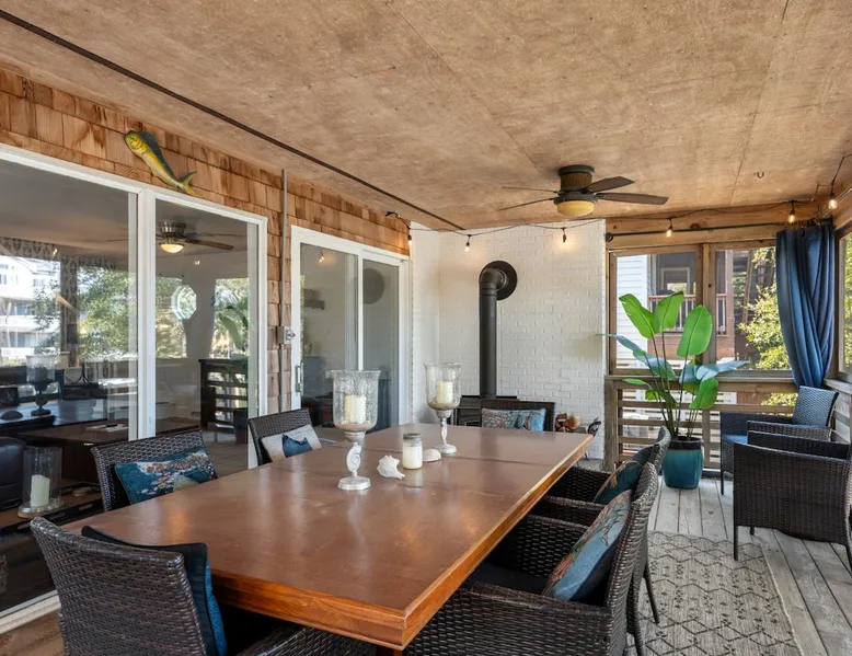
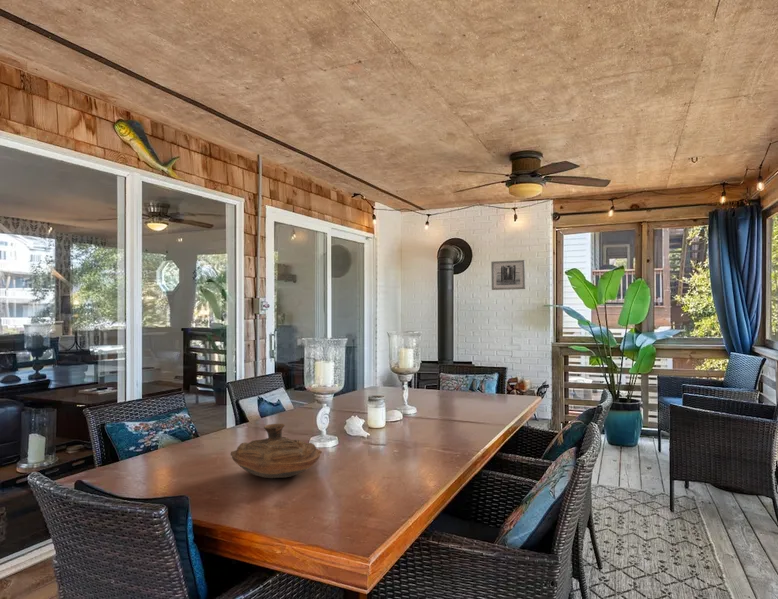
+ decorative bowl [230,423,323,479]
+ wall art [490,259,526,291]
